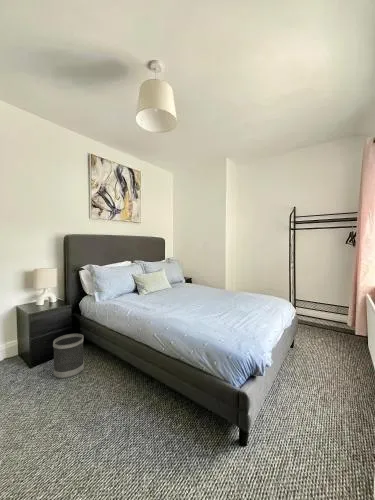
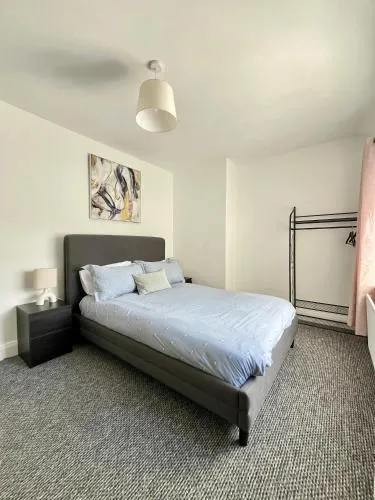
- wastebasket [52,333,85,380]
